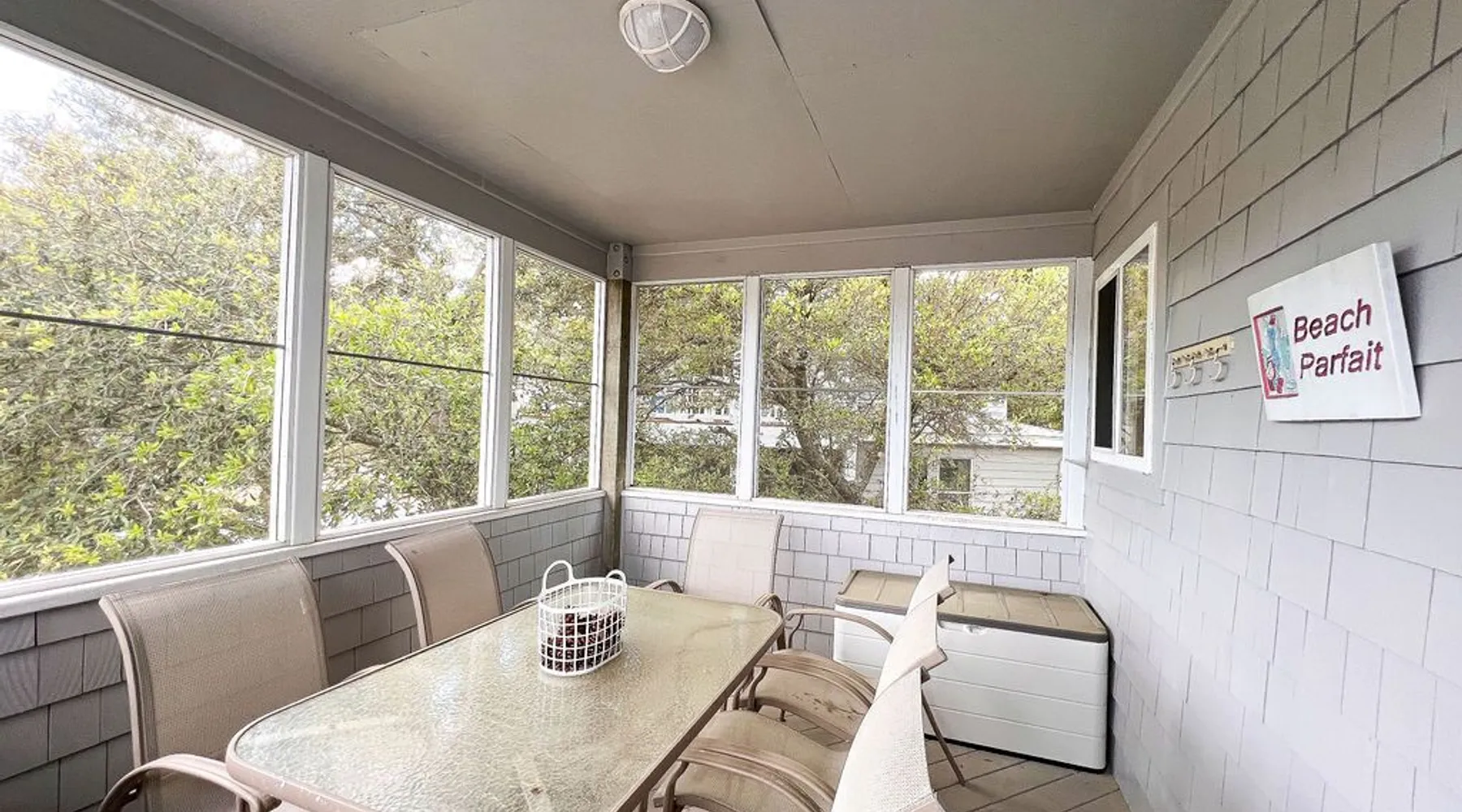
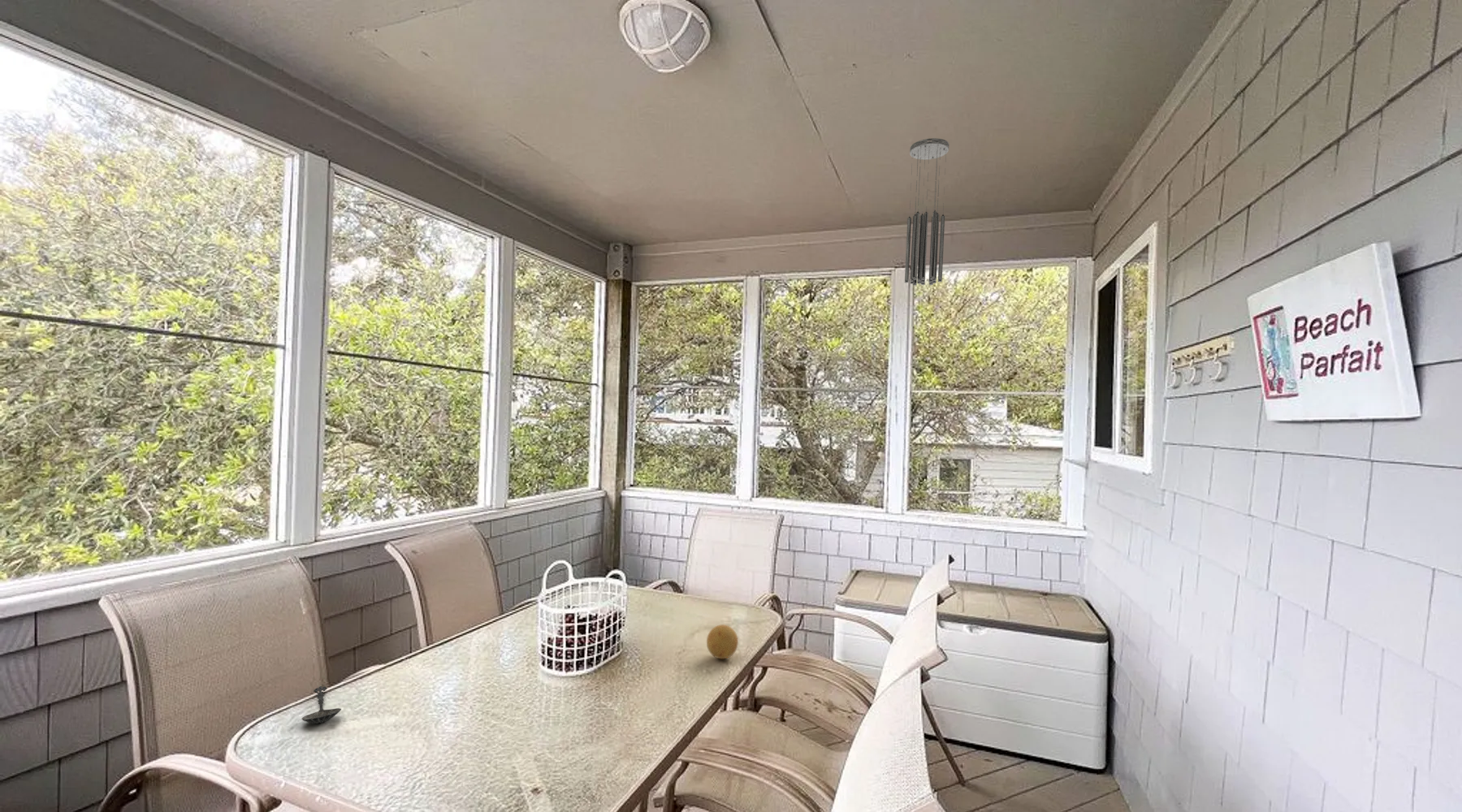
+ fruit [706,624,739,660]
+ wind chime [904,137,950,287]
+ spoon [301,685,342,724]
